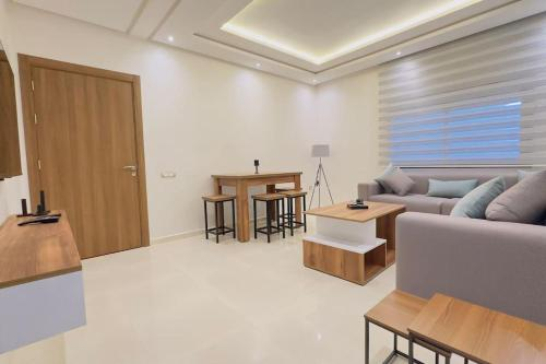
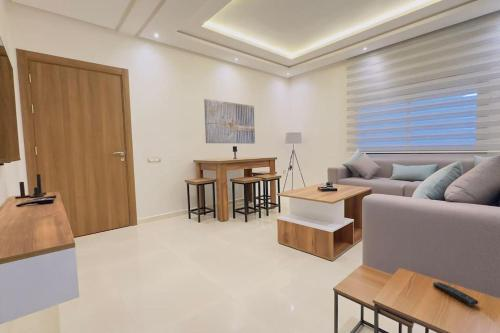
+ remote control [432,281,479,307]
+ wall art [203,98,256,145]
